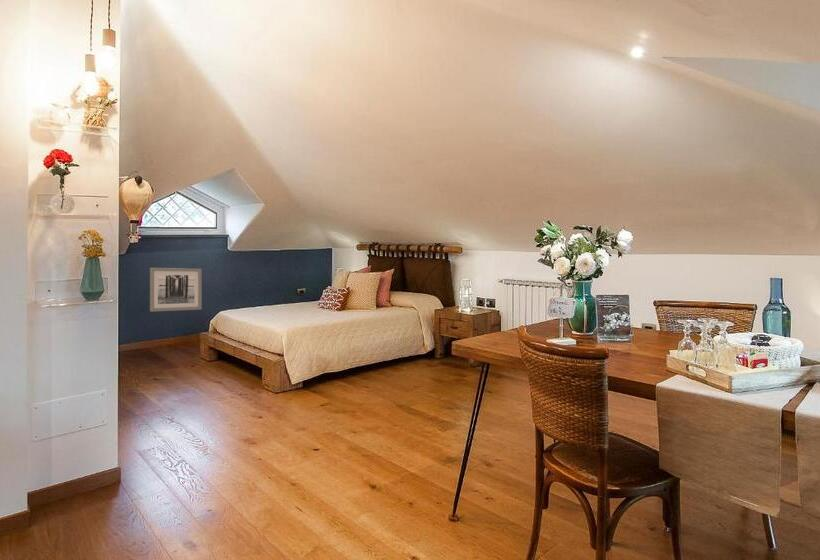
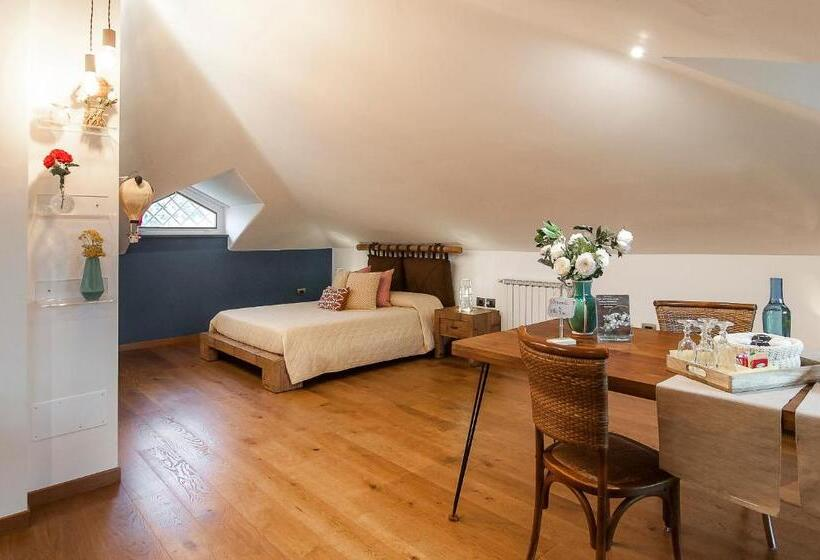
- wall art [149,267,203,313]
